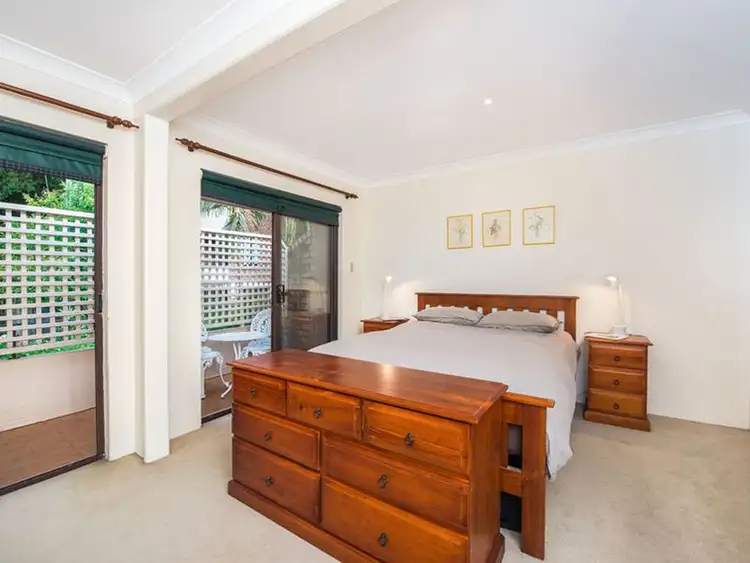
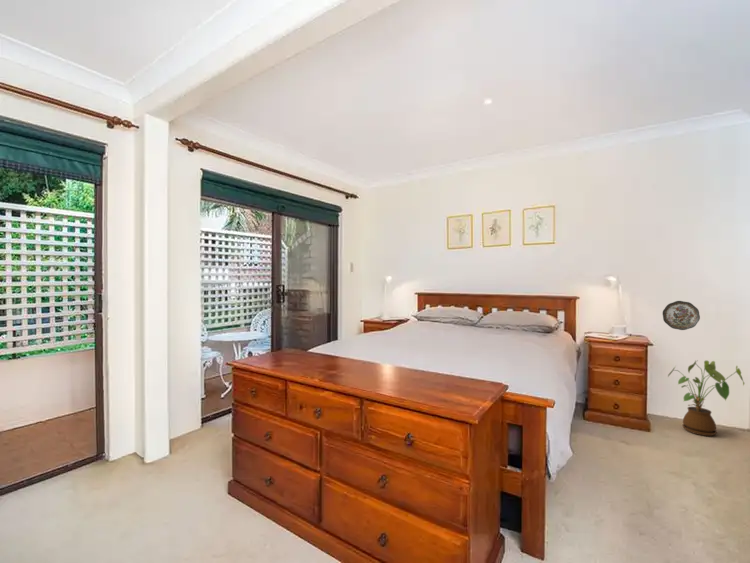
+ house plant [666,359,746,437]
+ decorative plate [662,300,701,331]
